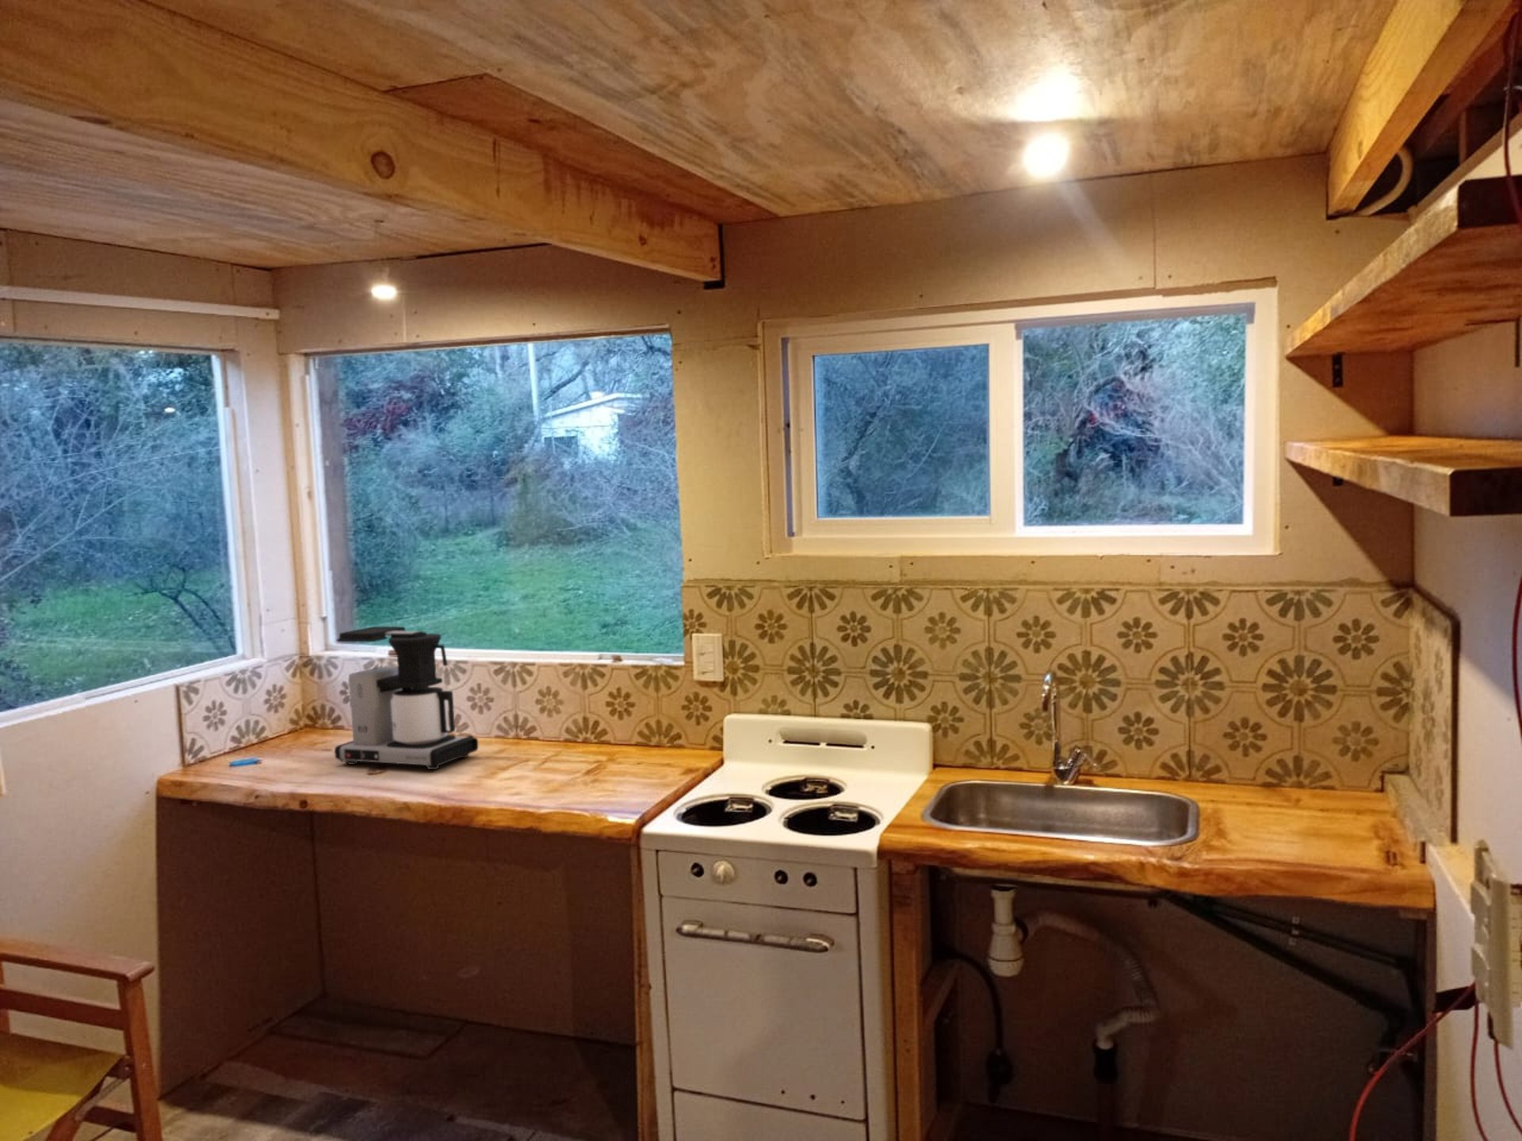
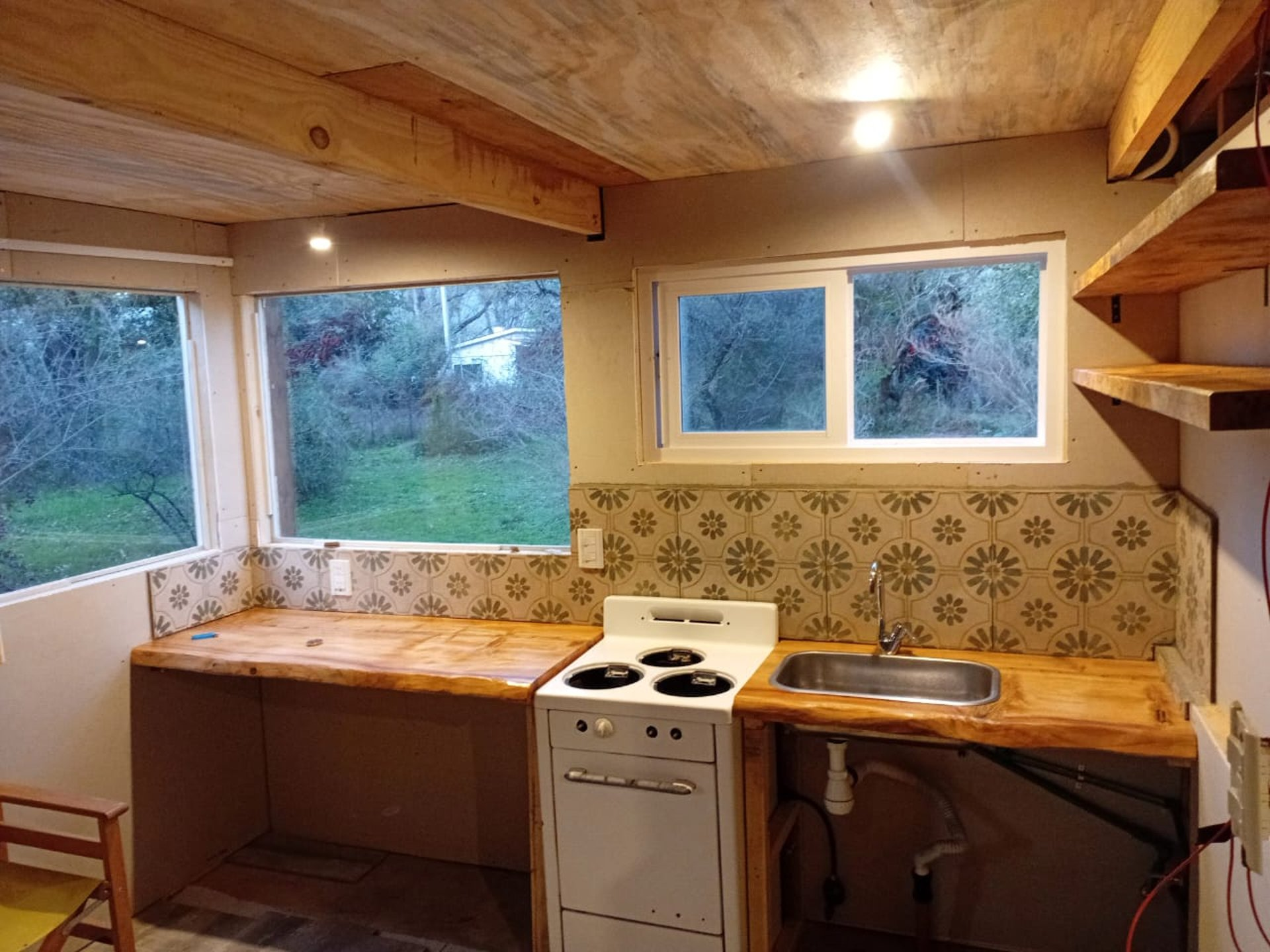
- coffee maker [333,626,479,771]
